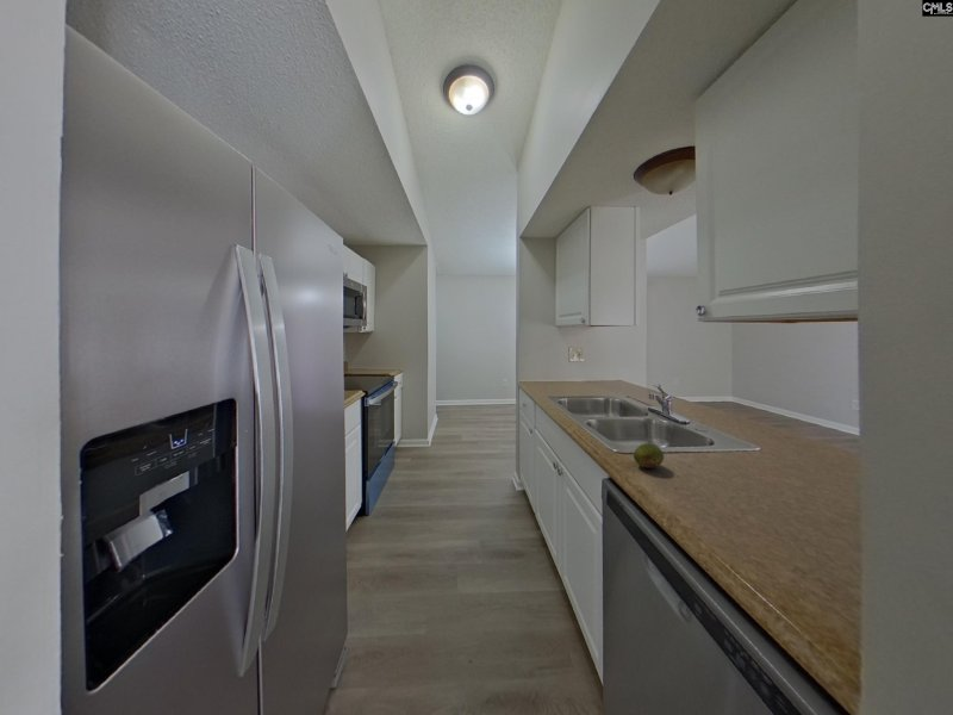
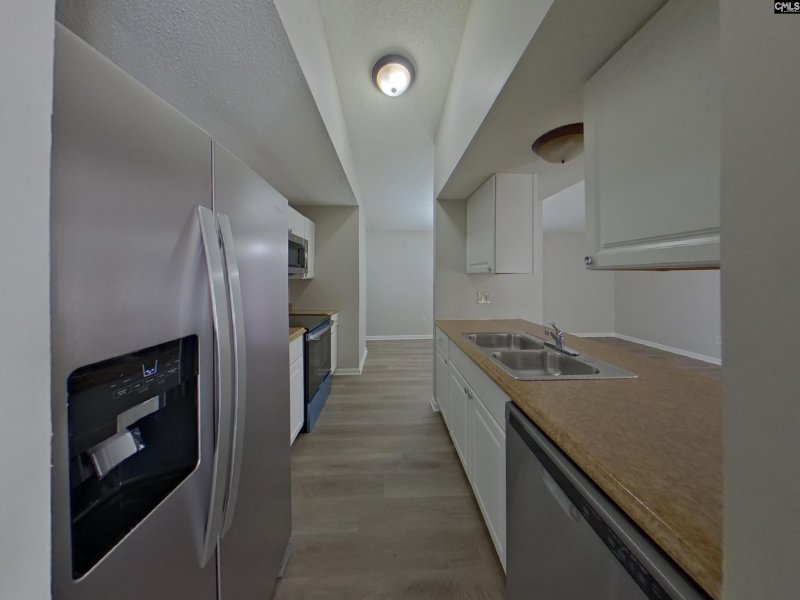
- fruit [633,442,665,470]
